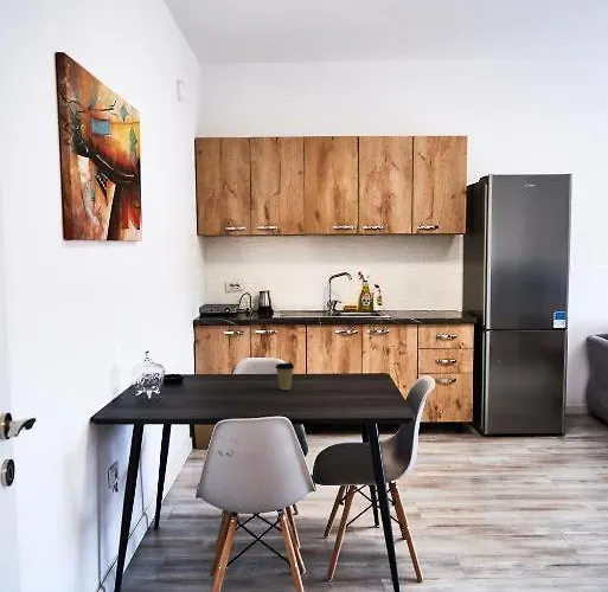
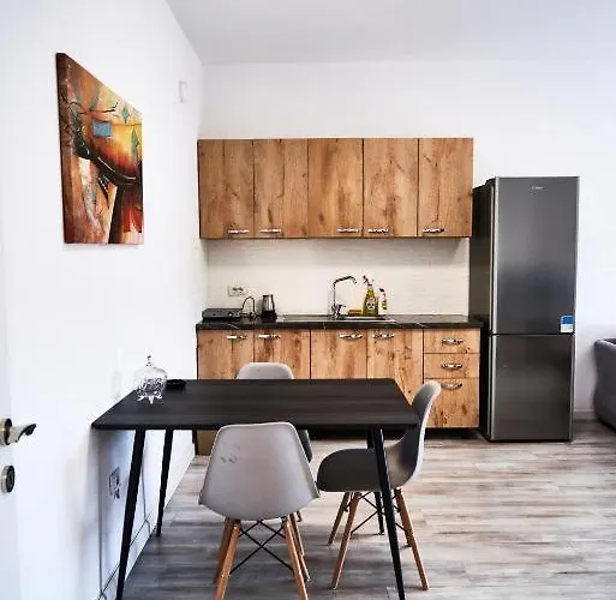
- coffee cup [274,361,295,391]
